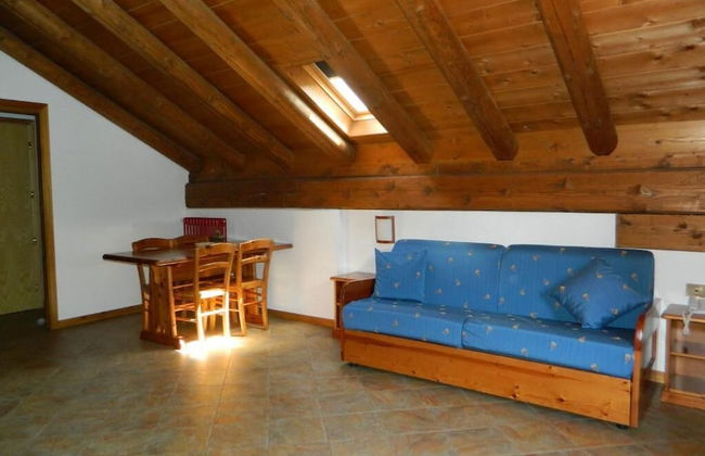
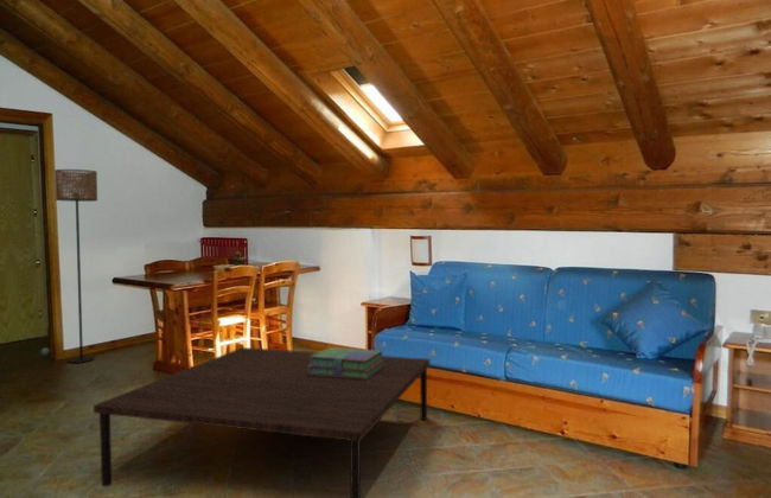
+ coffee table [93,346,431,498]
+ floor lamp [53,168,98,364]
+ stack of books [308,346,384,378]
